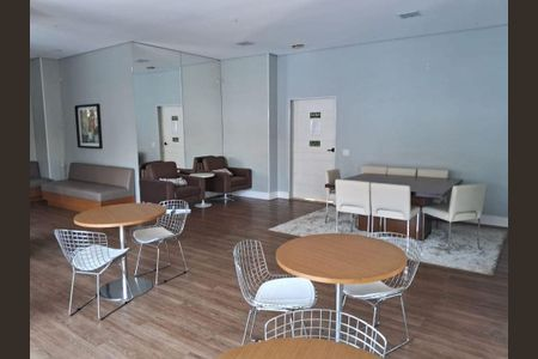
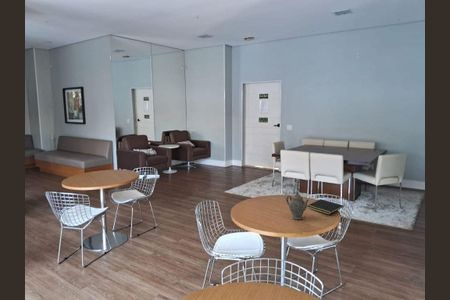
+ notepad [306,198,345,216]
+ chinaware [285,190,310,221]
